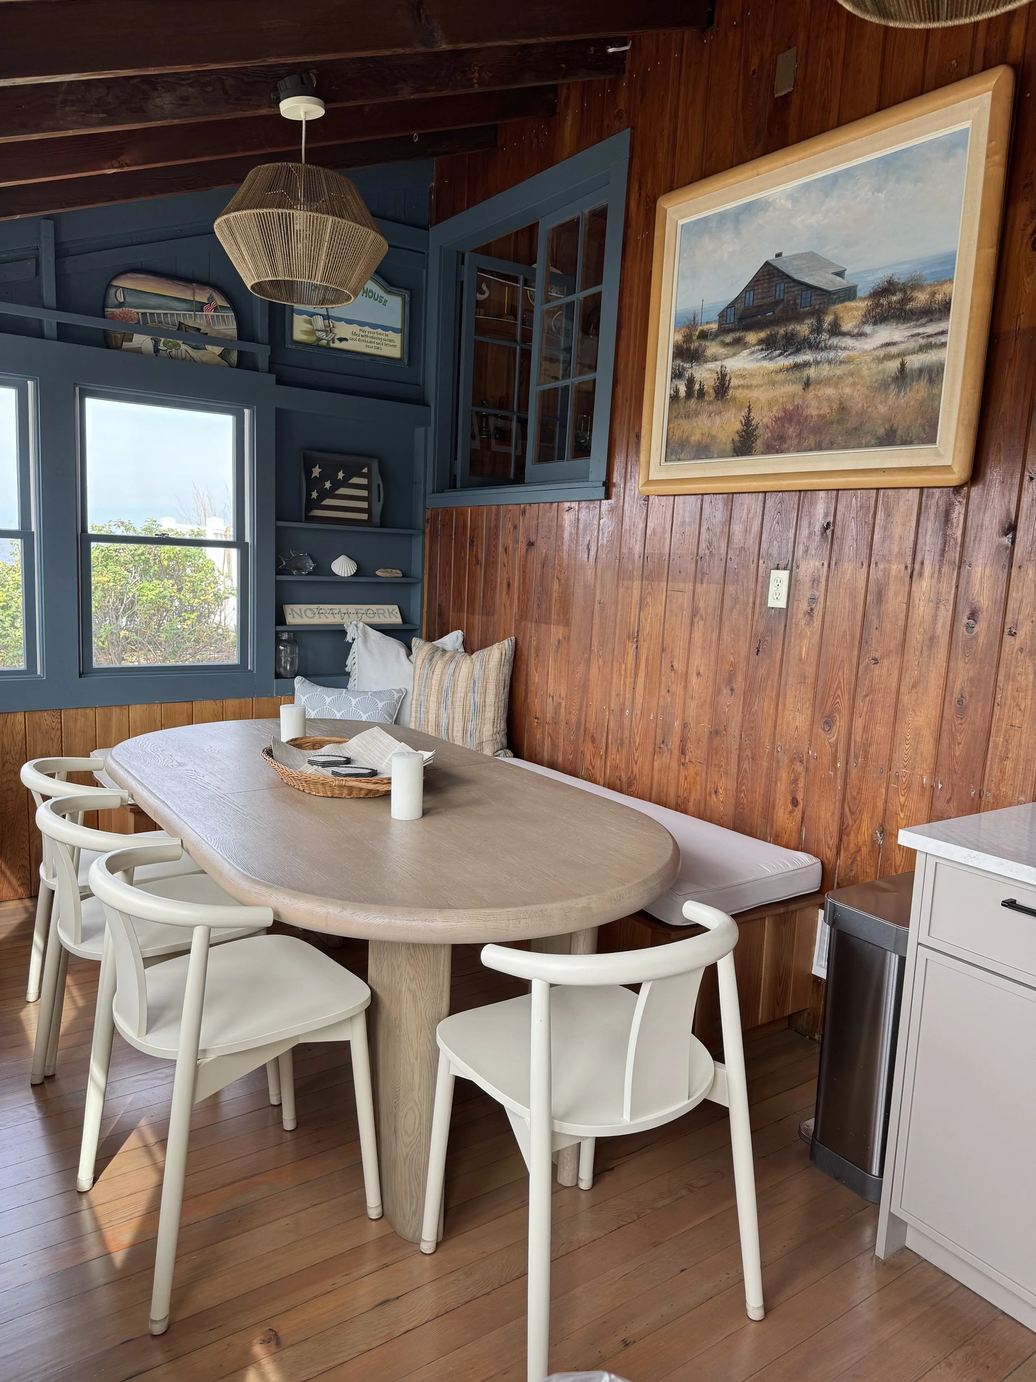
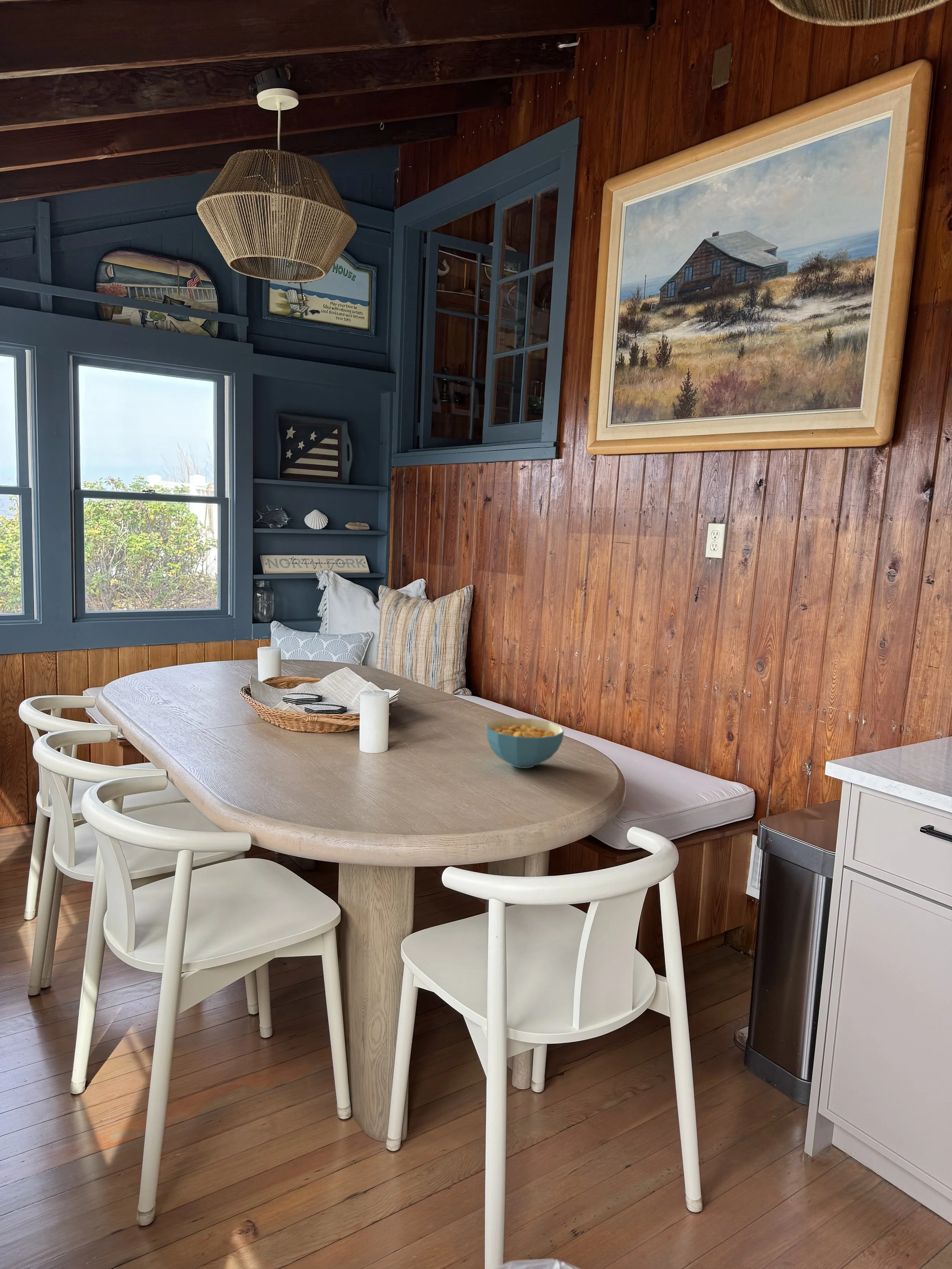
+ cereal bowl [486,717,564,769]
